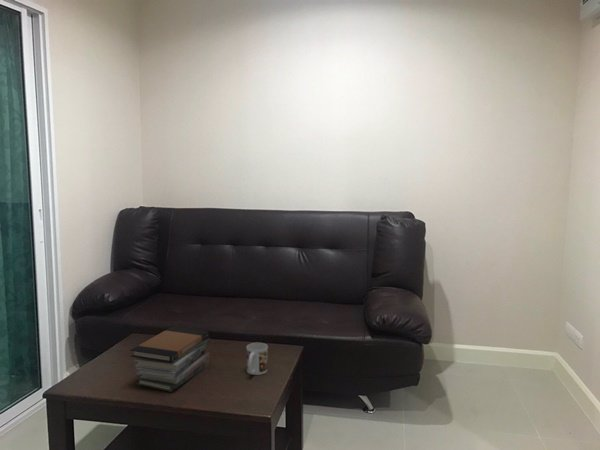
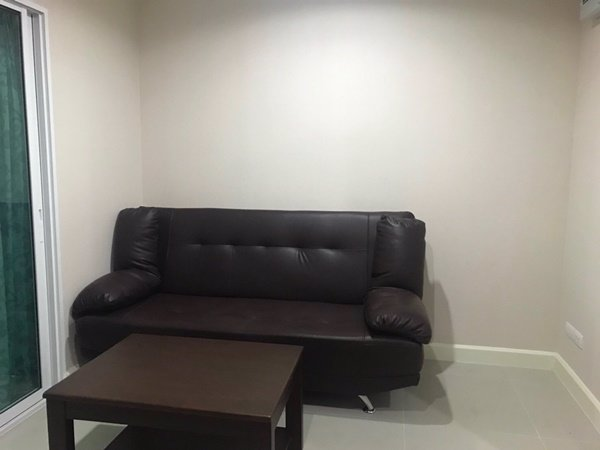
- mug [246,342,269,376]
- book stack [130,325,211,393]
